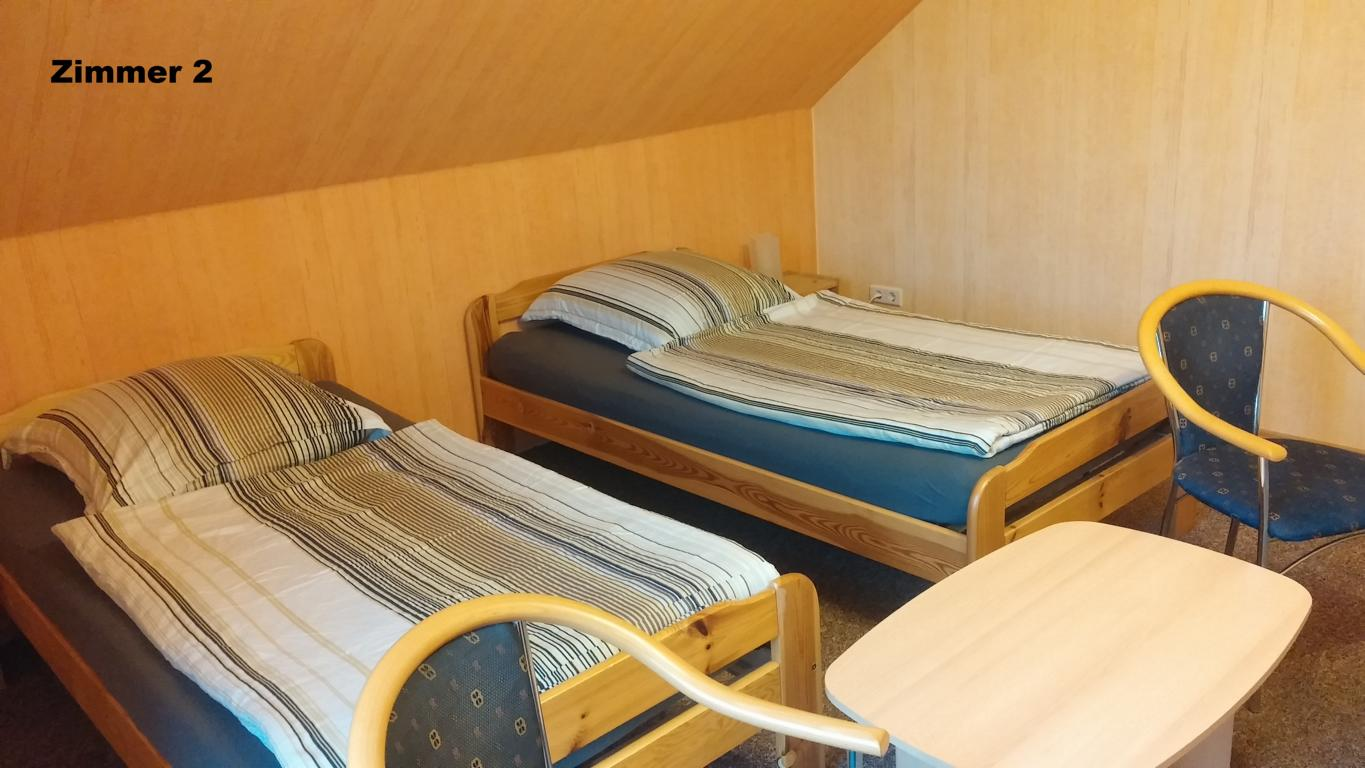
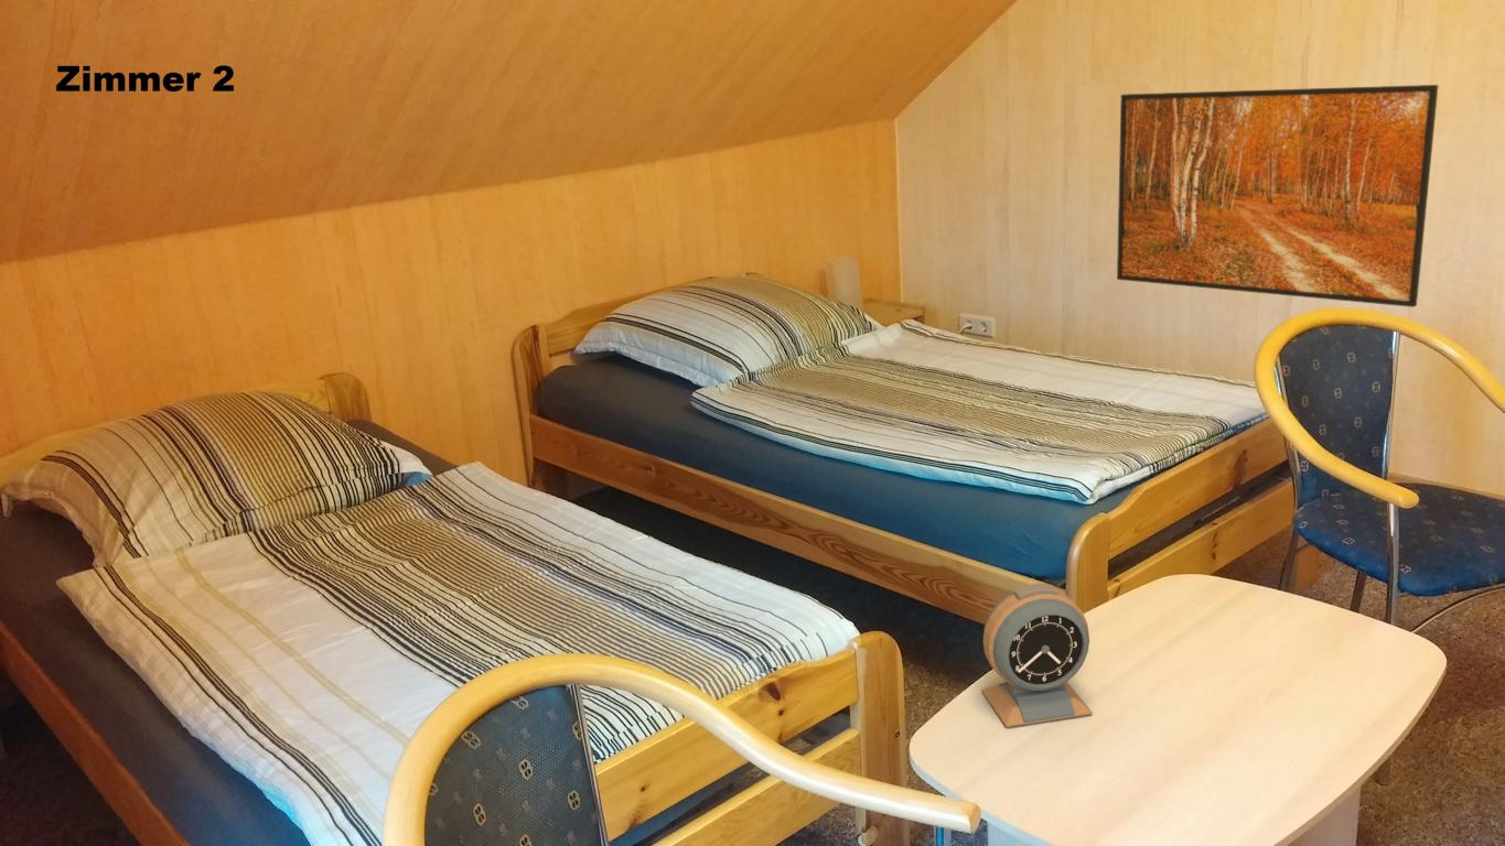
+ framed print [1116,84,1439,308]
+ alarm clock [980,583,1094,728]
